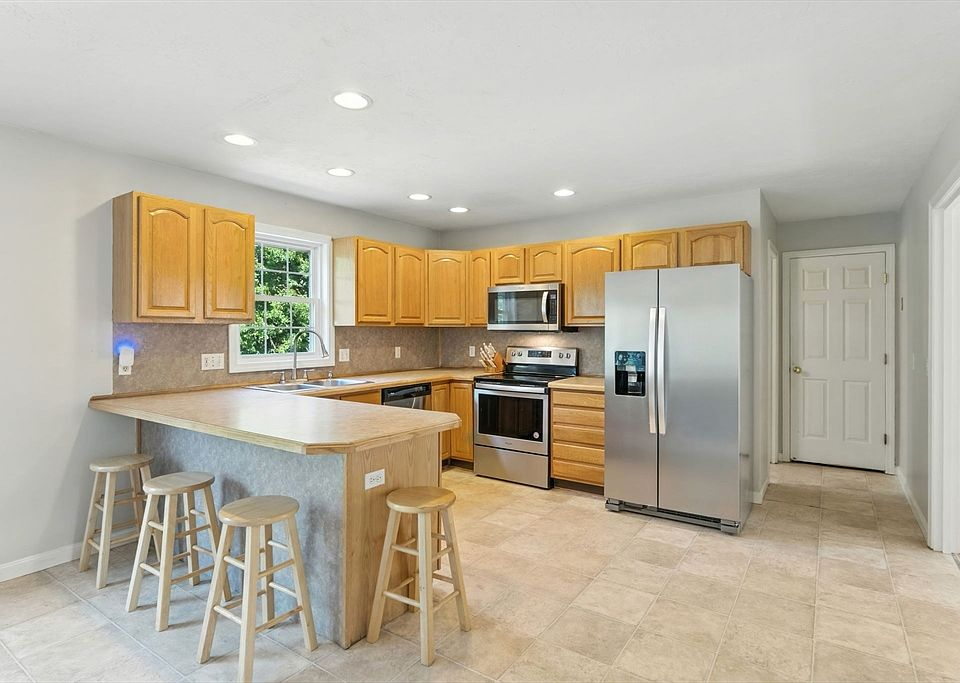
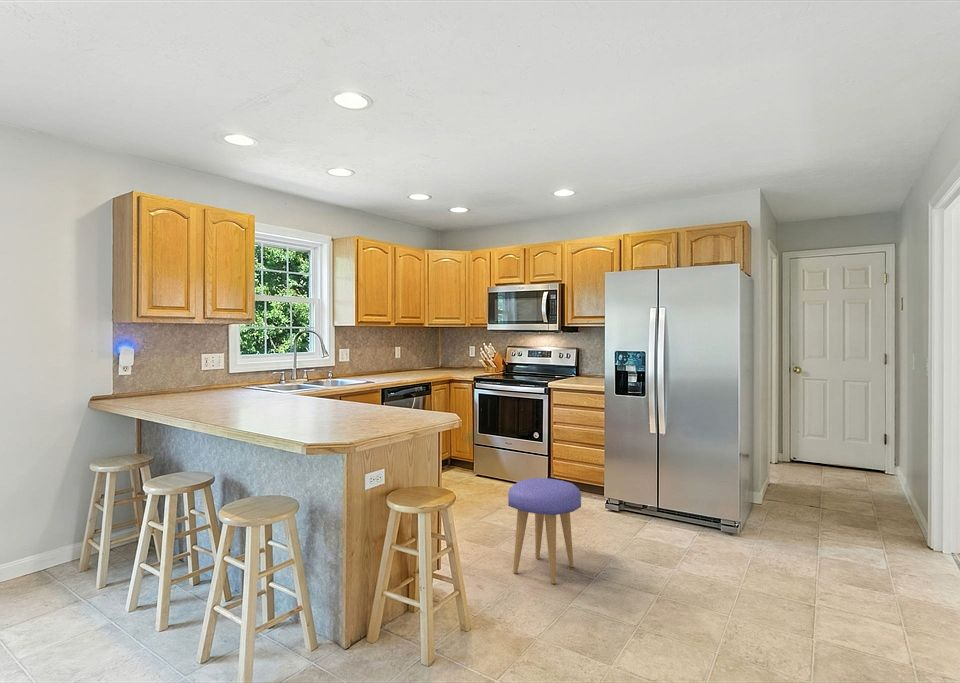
+ stool [507,477,582,584]
